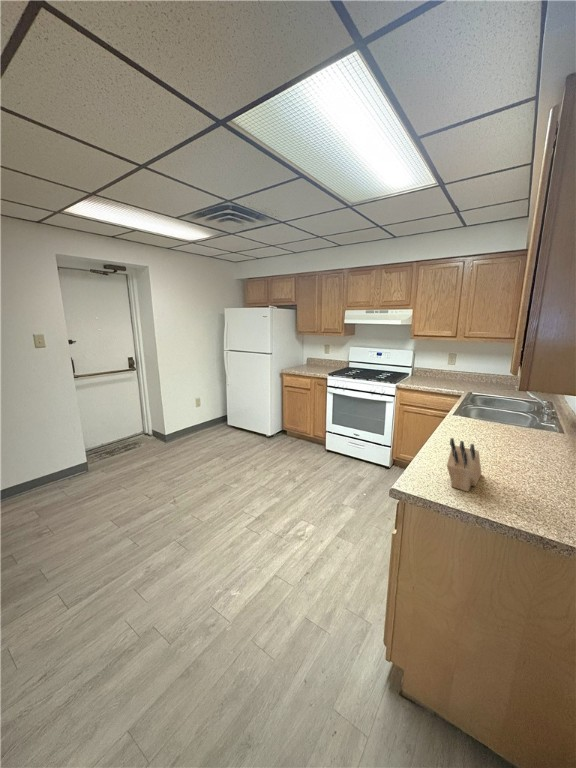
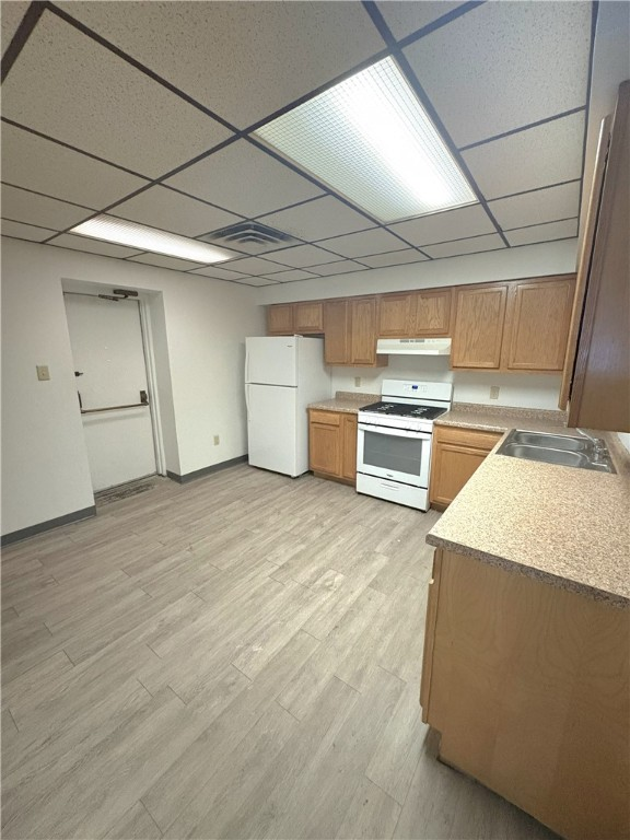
- knife block [446,437,483,493]
